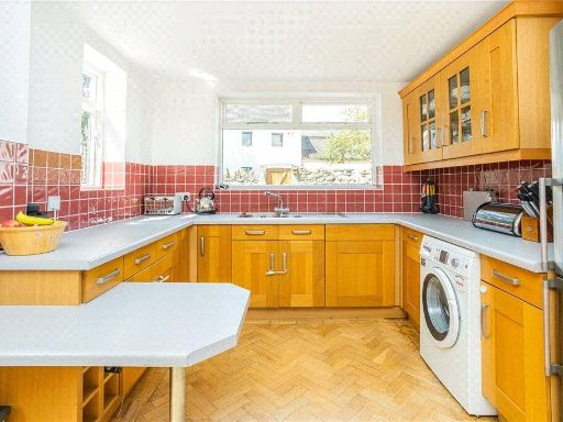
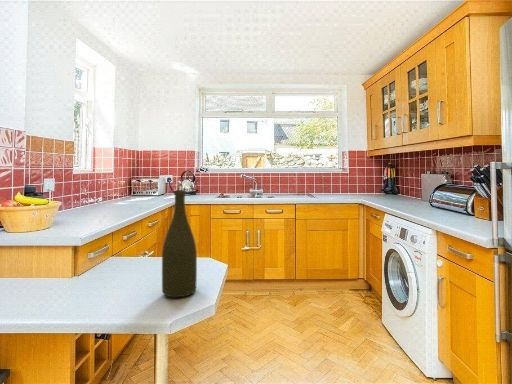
+ bottle [161,189,198,298]
